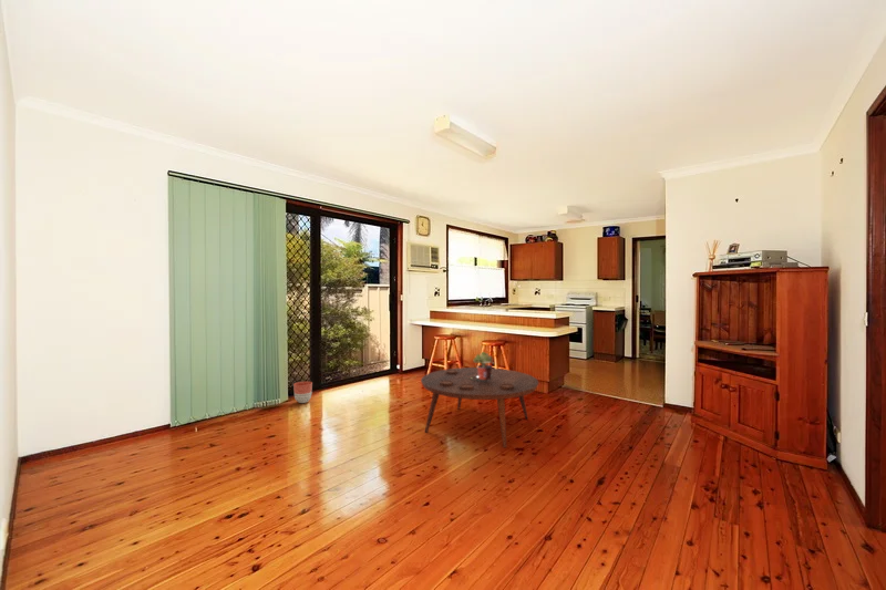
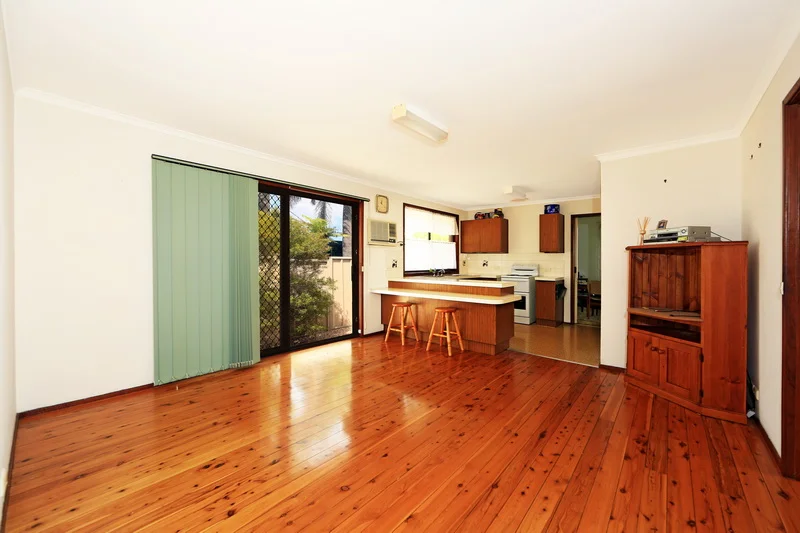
- potted plant [472,351,496,380]
- planter [292,381,313,404]
- coffee table [420,366,539,448]
